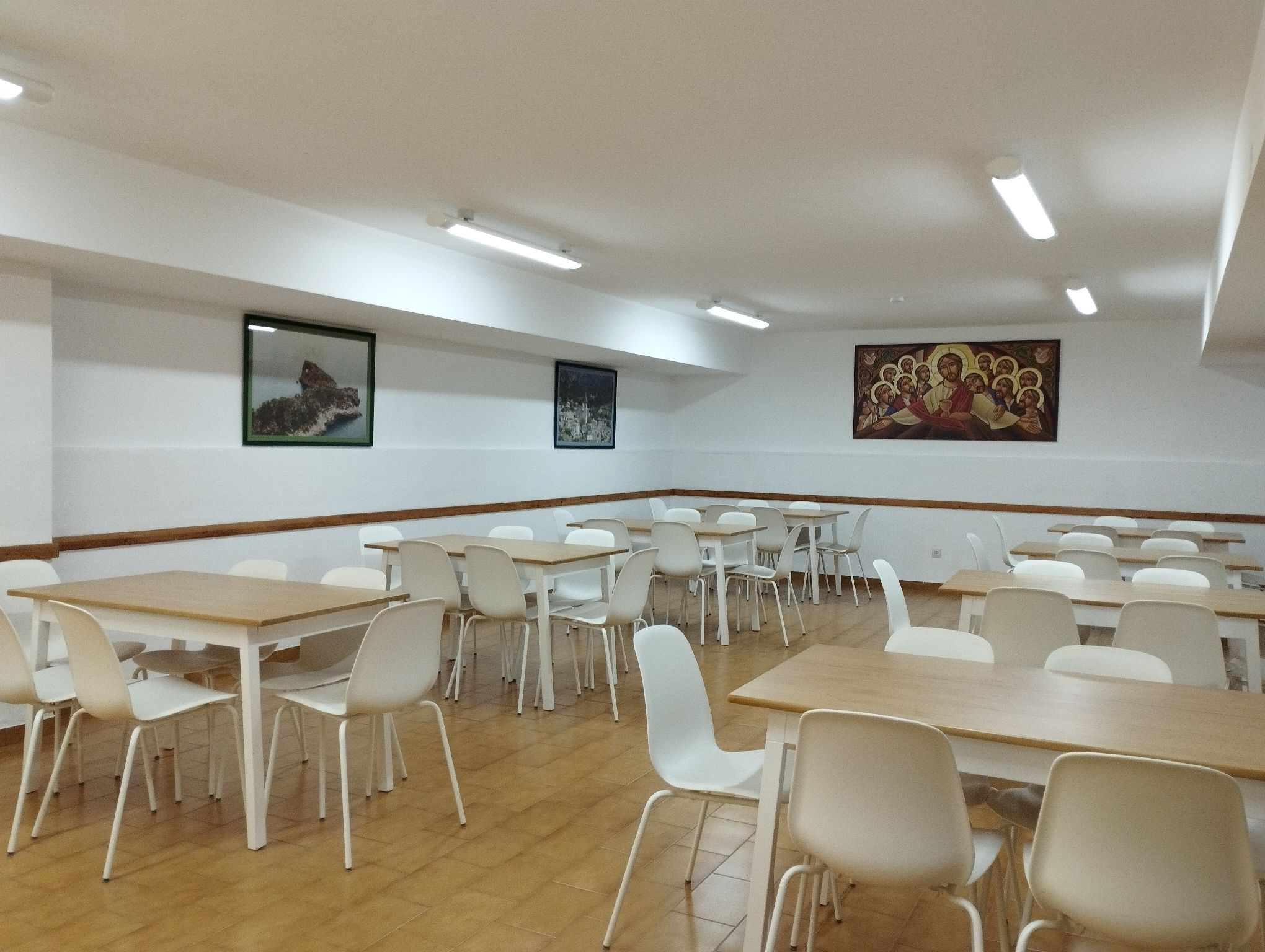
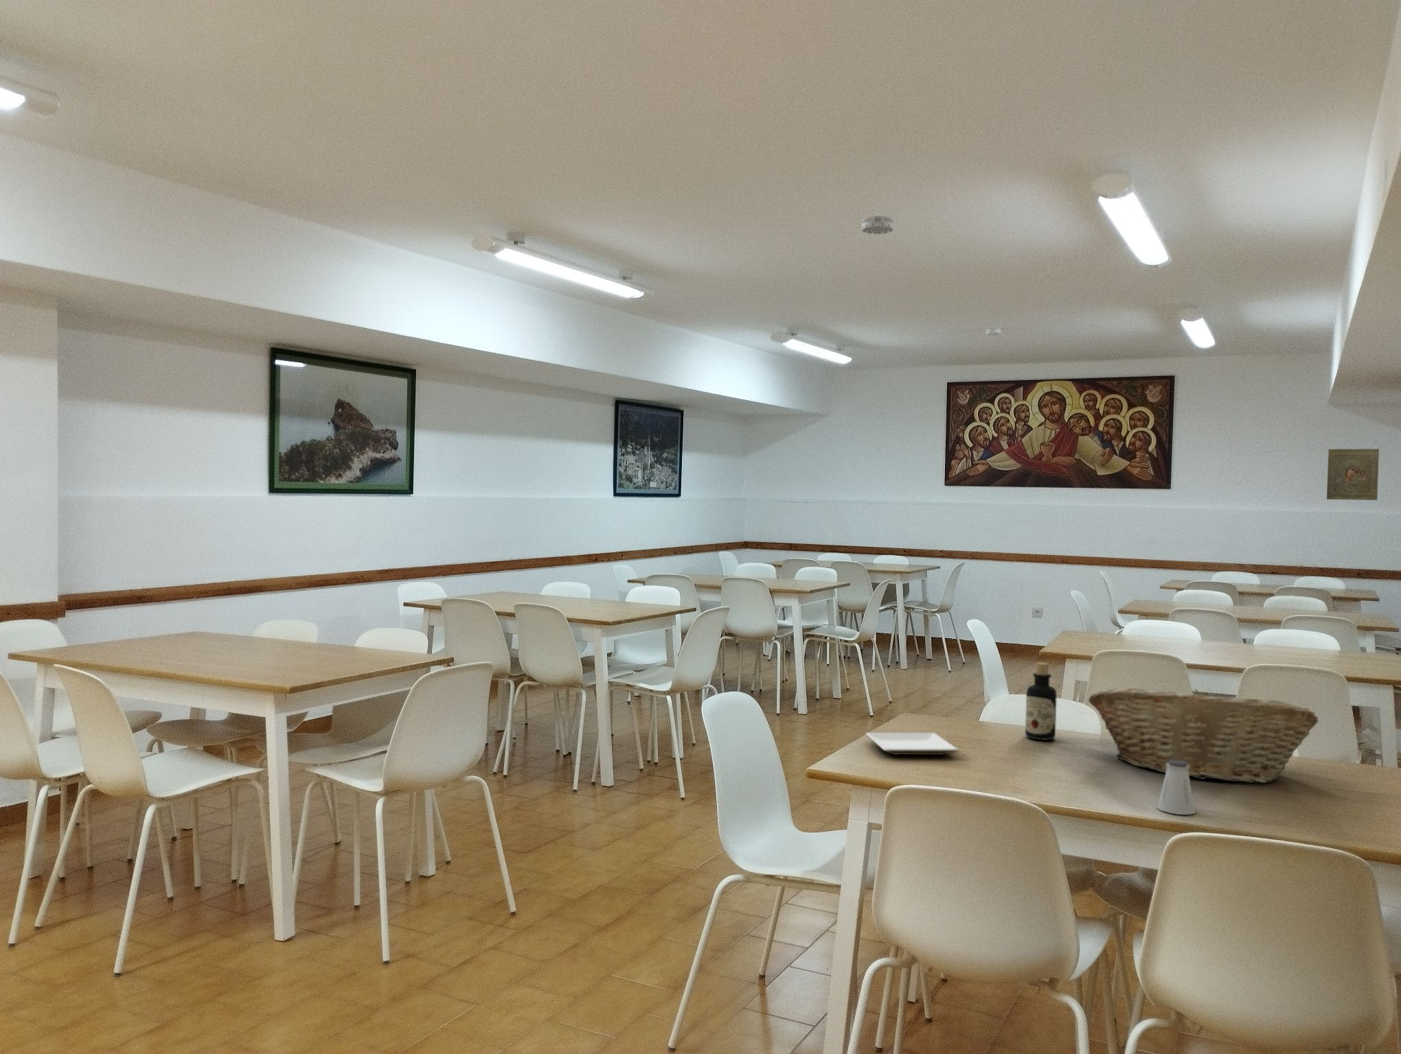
+ bottle [1024,661,1058,741]
+ fruit basket [1088,688,1319,784]
+ smoke detector [862,215,894,235]
+ plate [865,732,959,755]
+ saltshaker [1156,760,1196,815]
+ religious icon [1326,448,1380,500]
